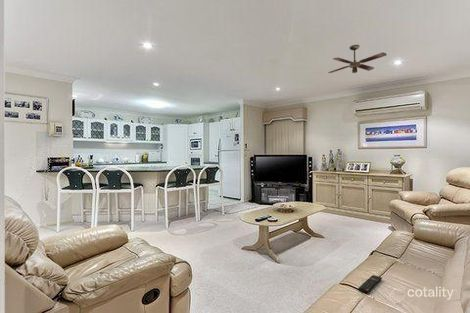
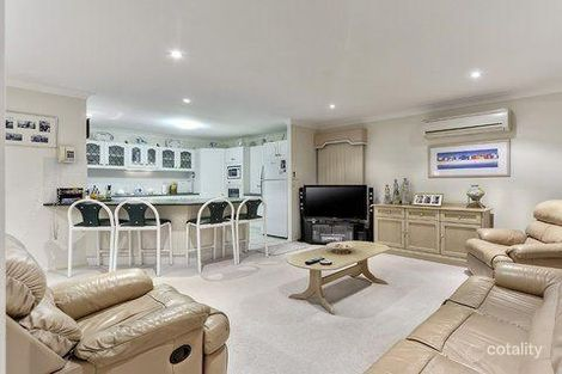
- ceiling fan [327,44,387,74]
- remote control [357,274,383,294]
